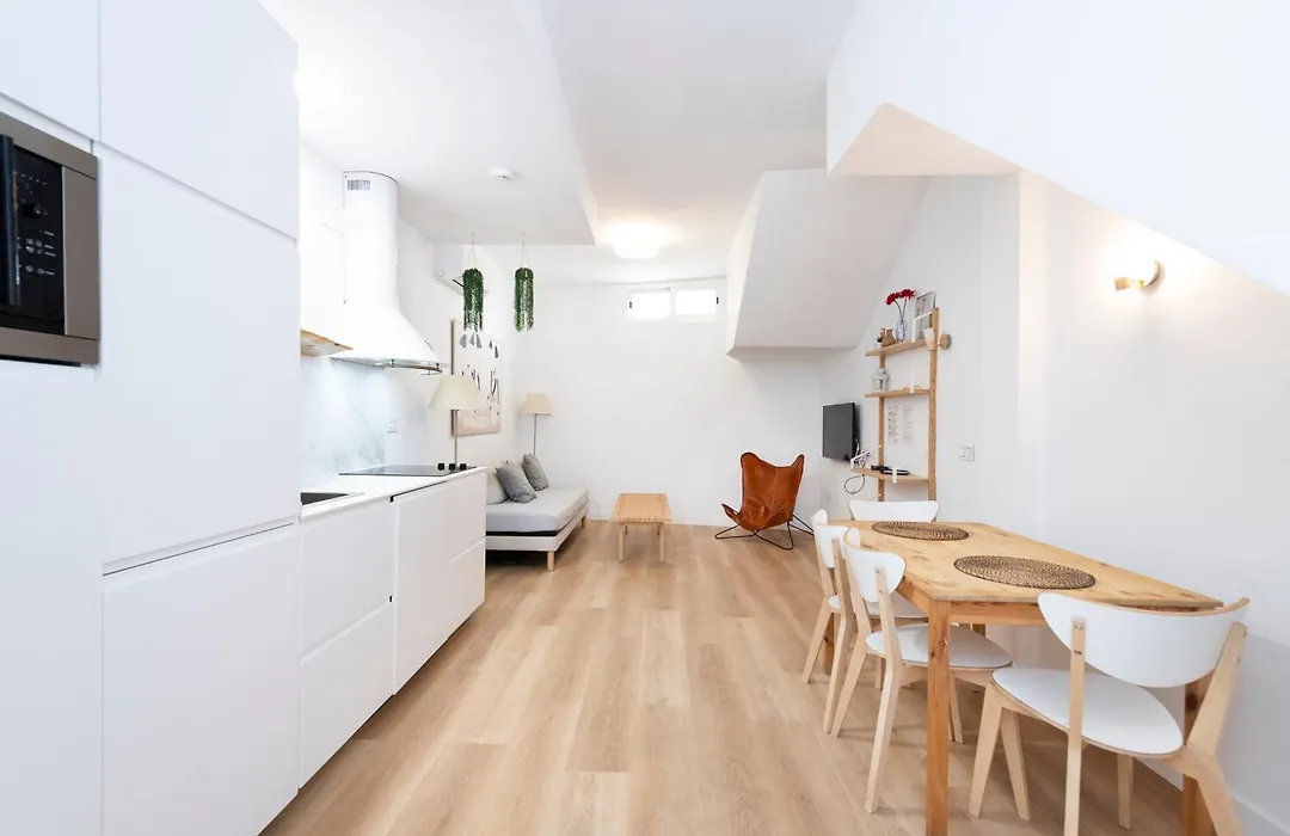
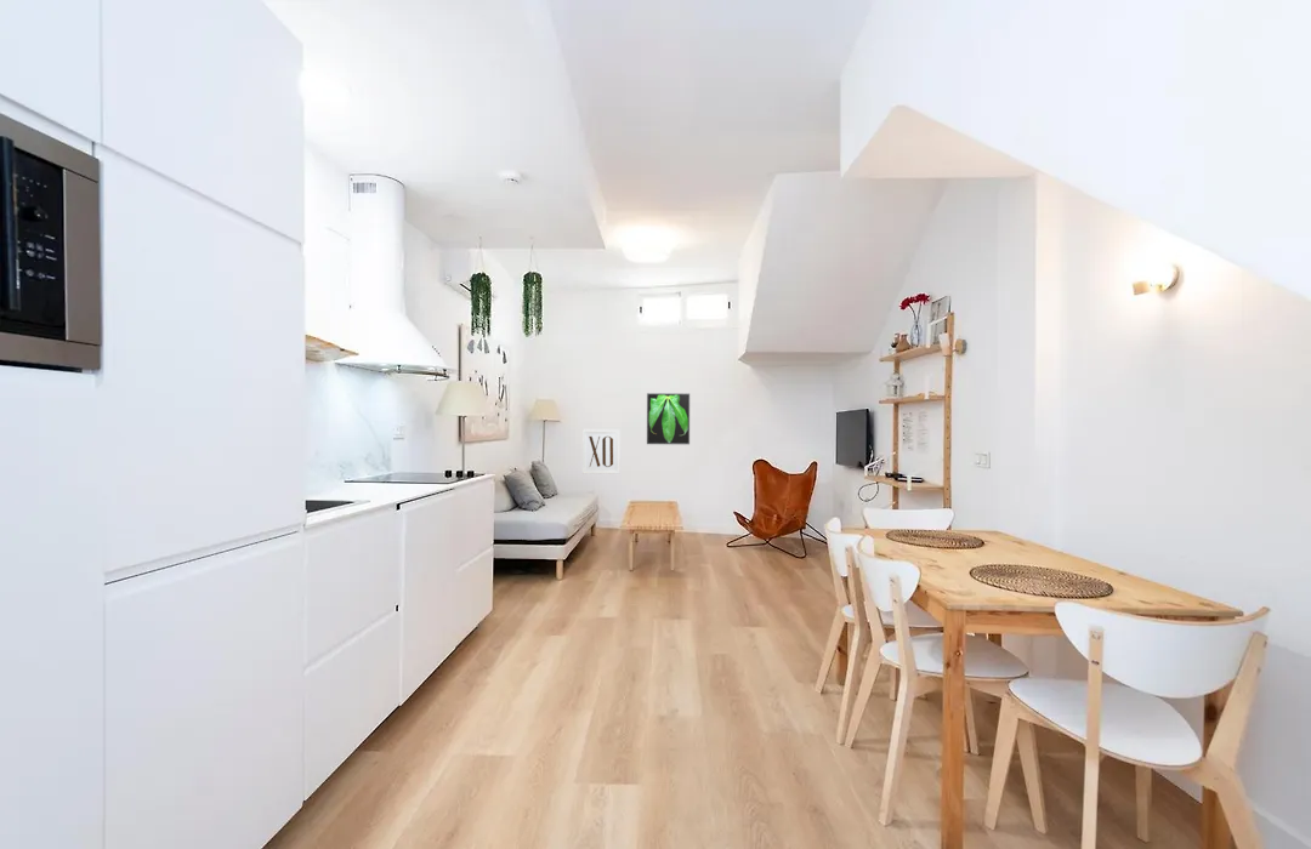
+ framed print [646,392,691,445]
+ wall art [581,428,622,475]
